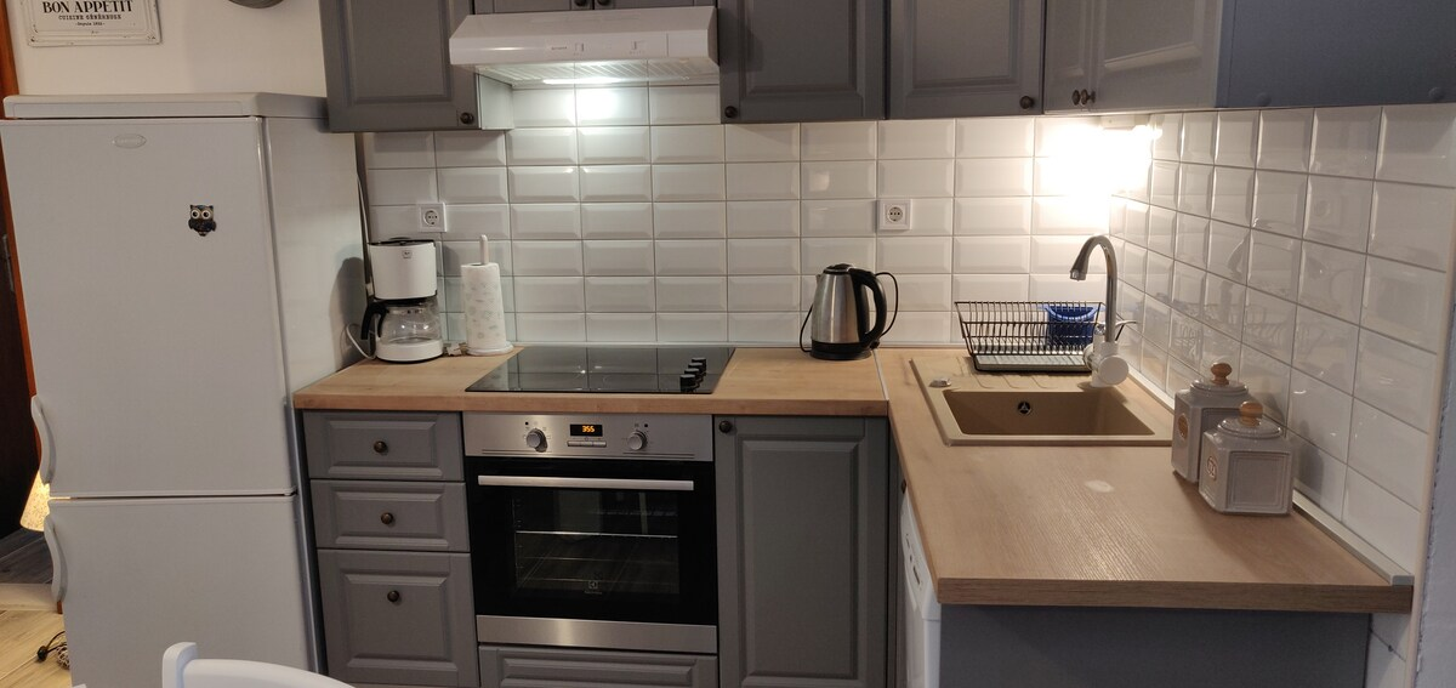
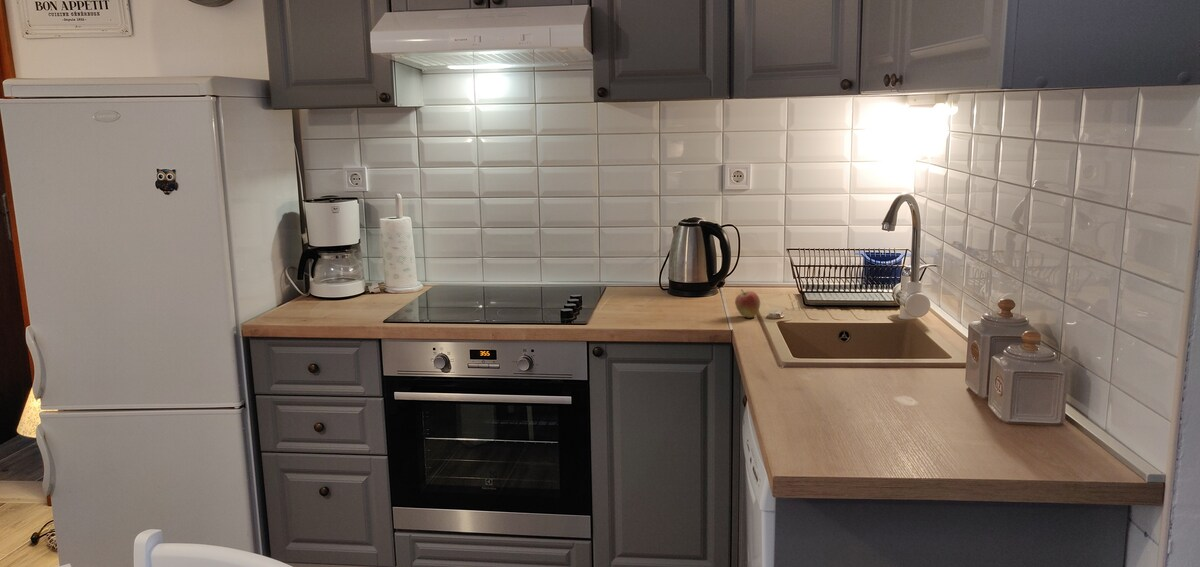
+ fruit [734,288,761,318]
